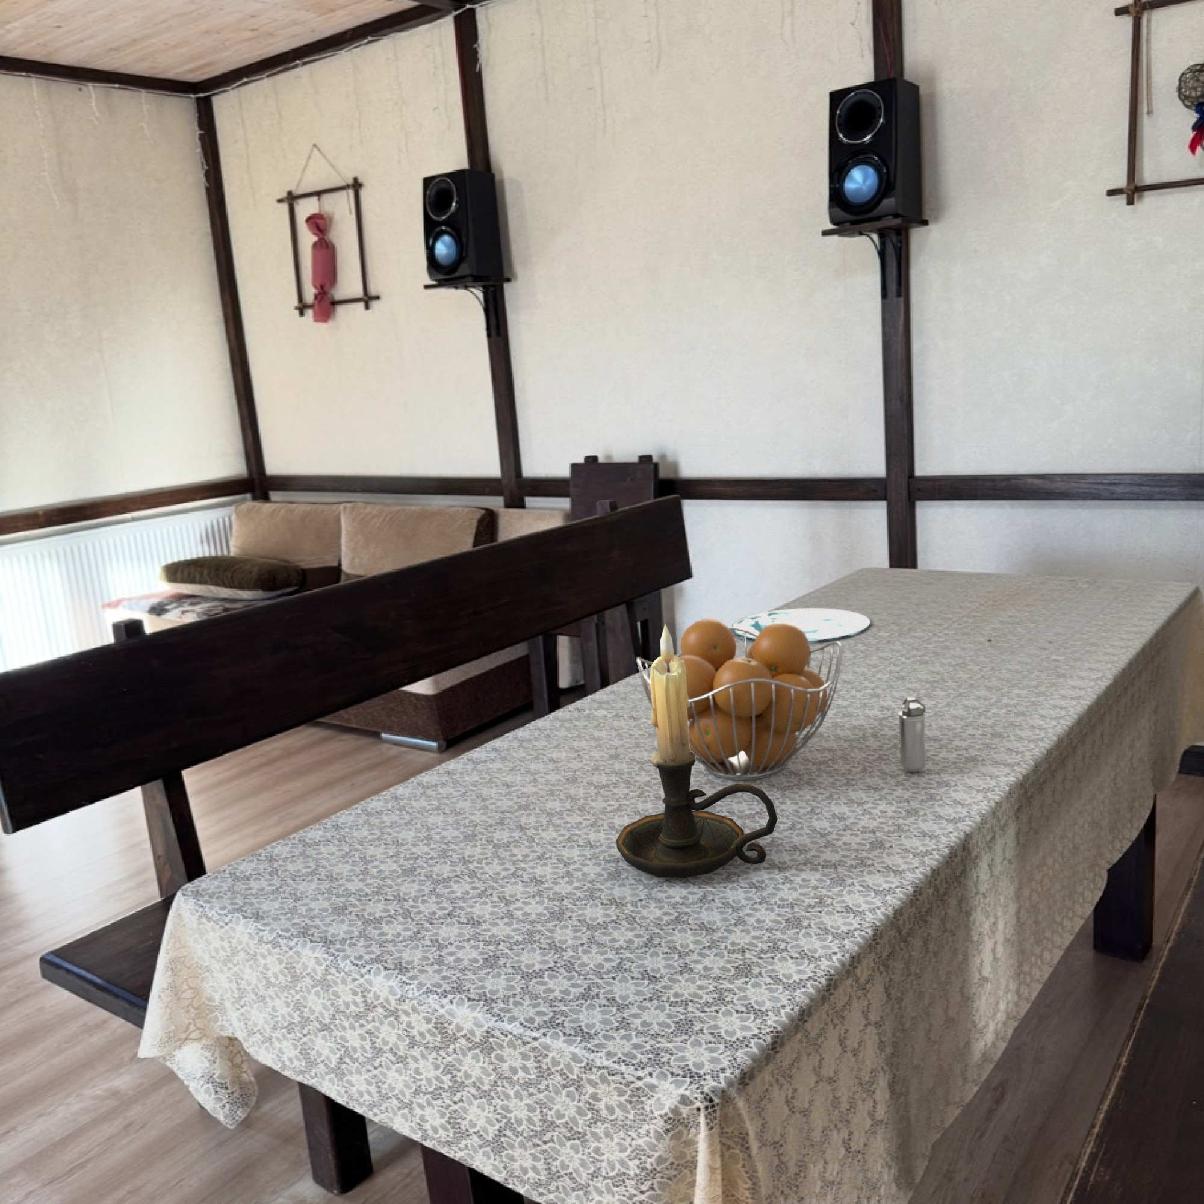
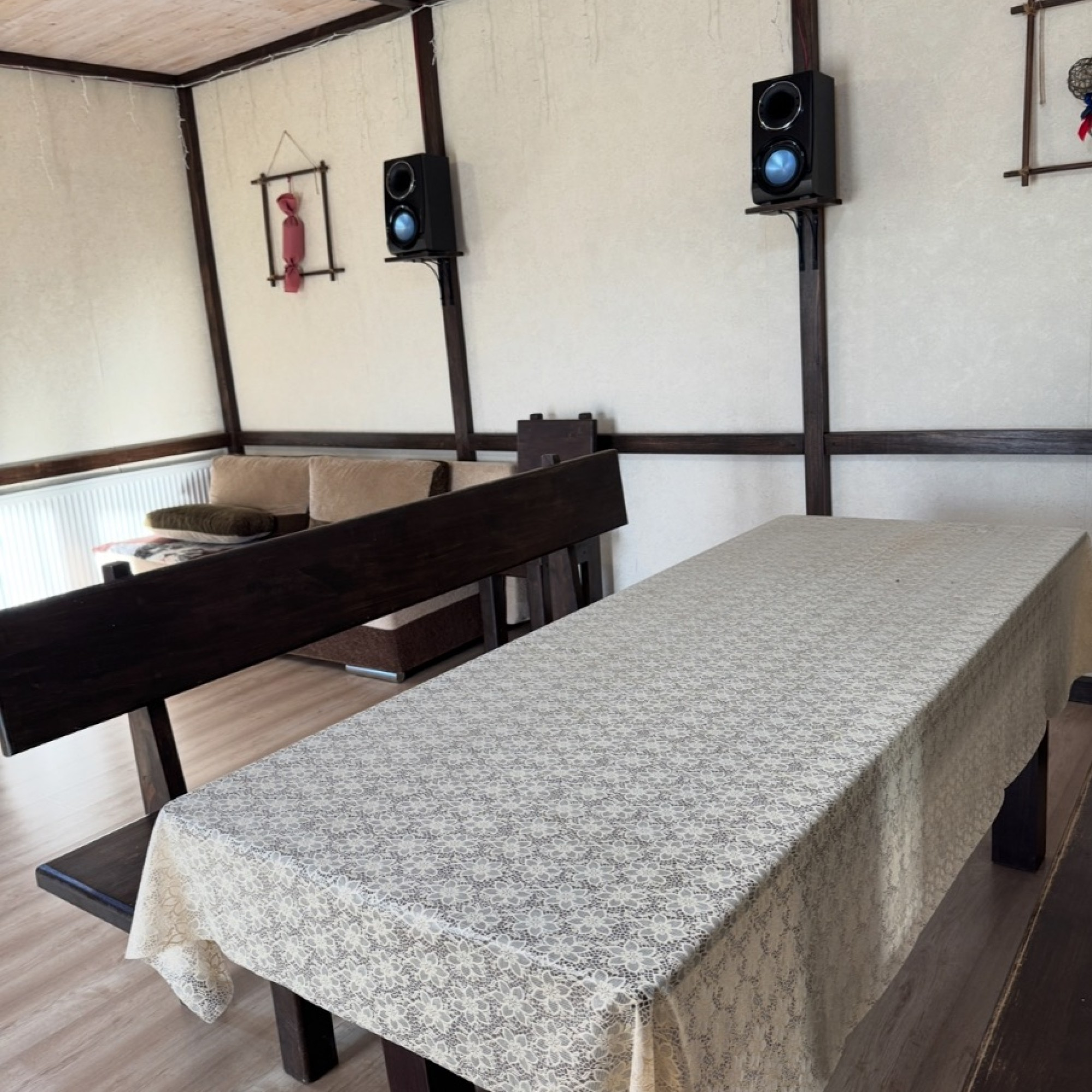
- fruit basket [636,617,843,781]
- shaker [897,696,926,773]
- plate [731,608,871,641]
- candle holder [616,624,778,879]
